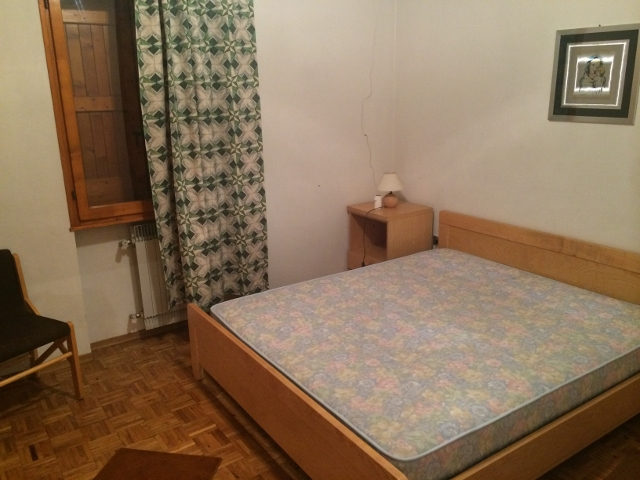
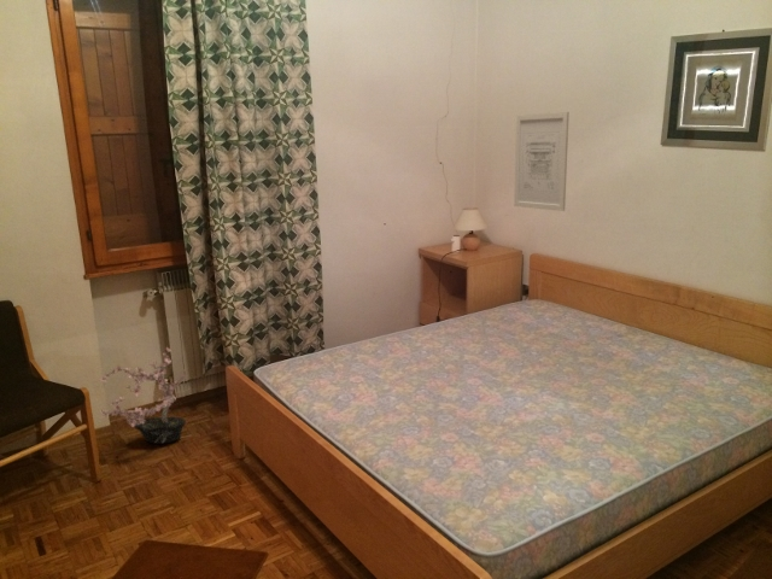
+ wall art [513,111,571,212]
+ potted plant [99,346,188,445]
